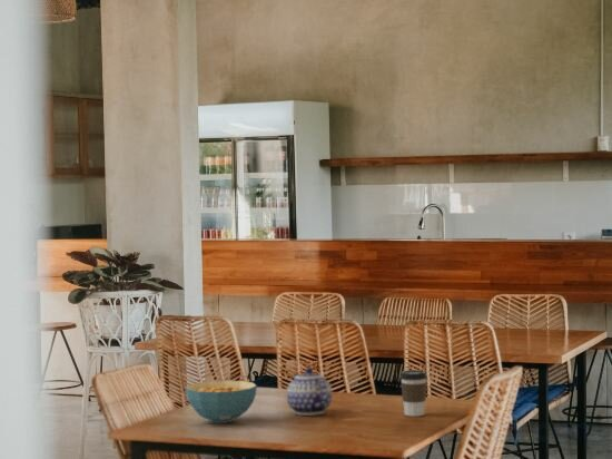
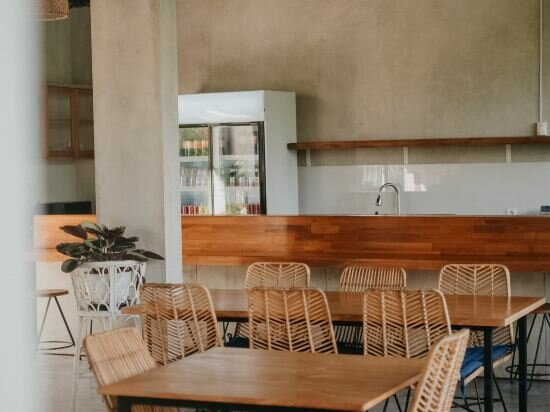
- teapot [286,367,333,417]
- cereal bowl [185,380,258,424]
- coffee cup [399,369,428,418]
